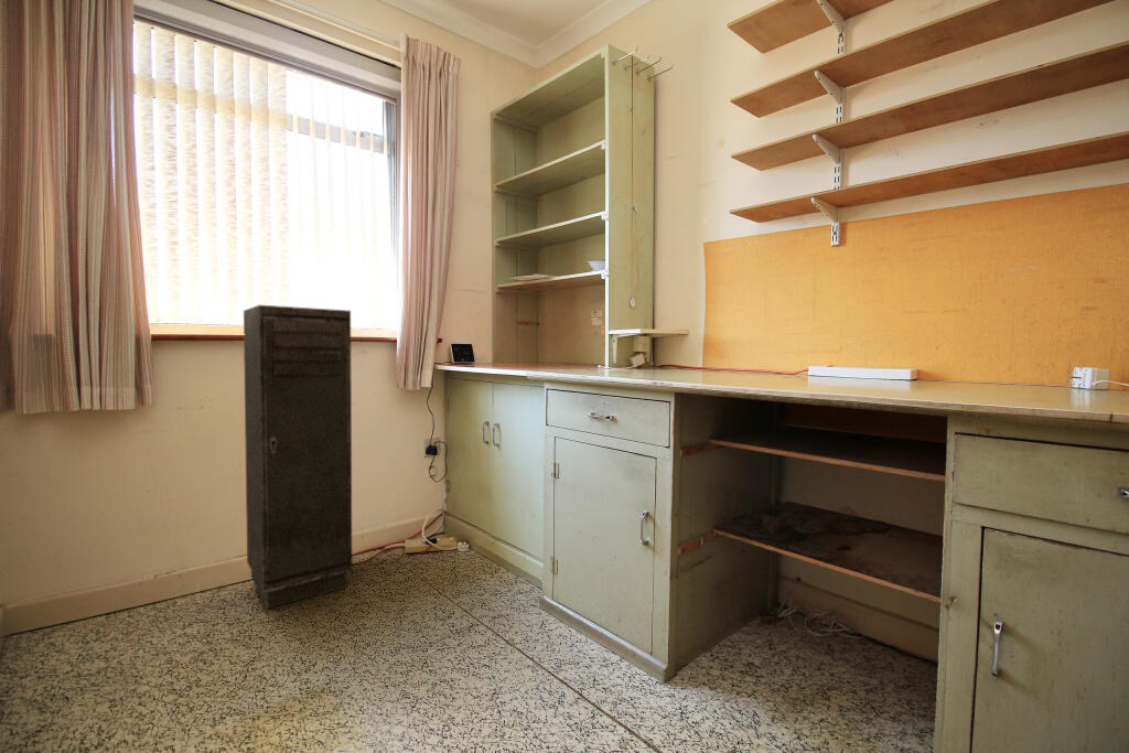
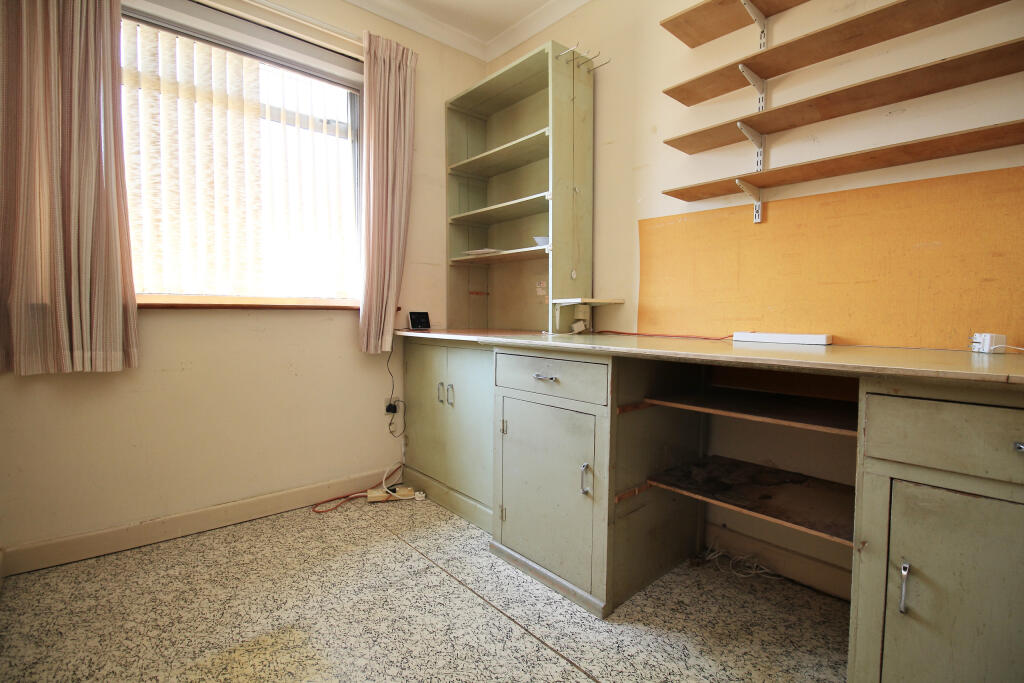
- storage cabinet [243,304,353,610]
